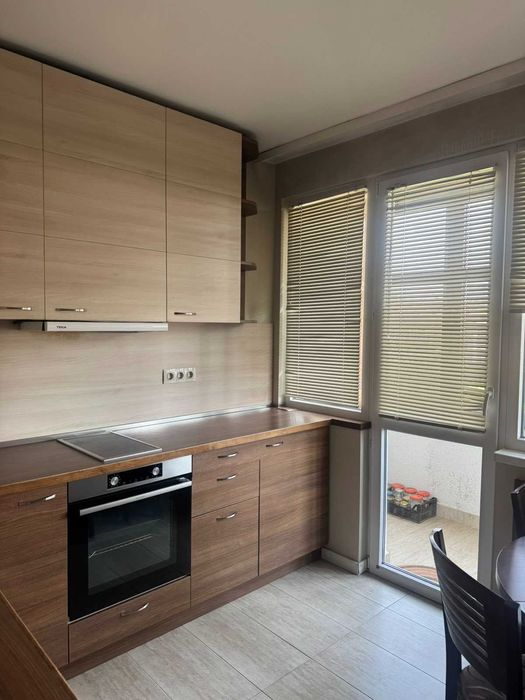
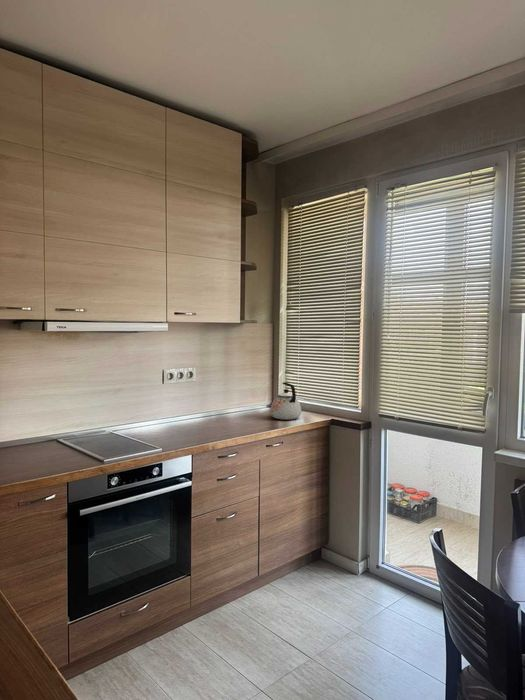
+ kettle [270,381,302,421]
